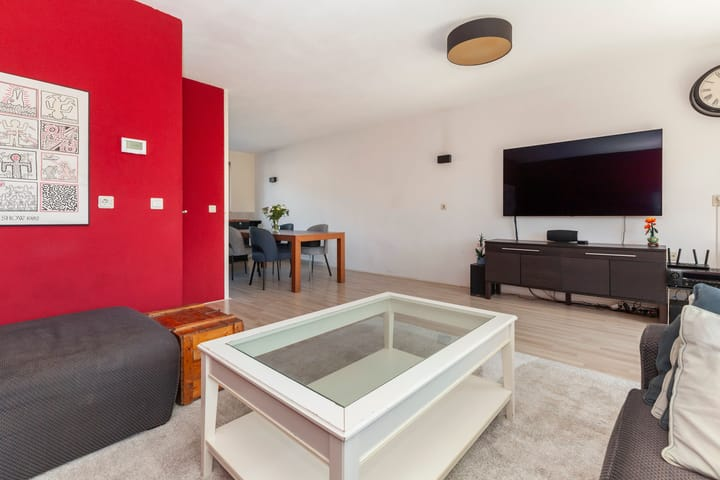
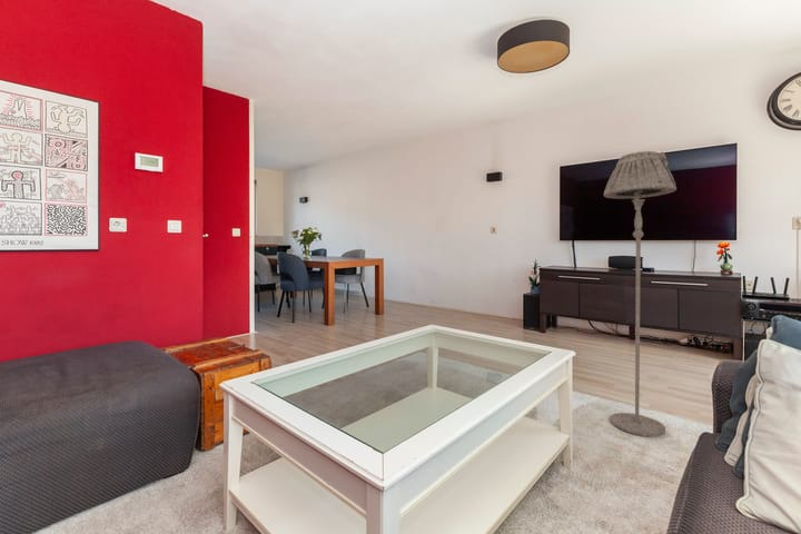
+ floor lamp [603,150,678,437]
